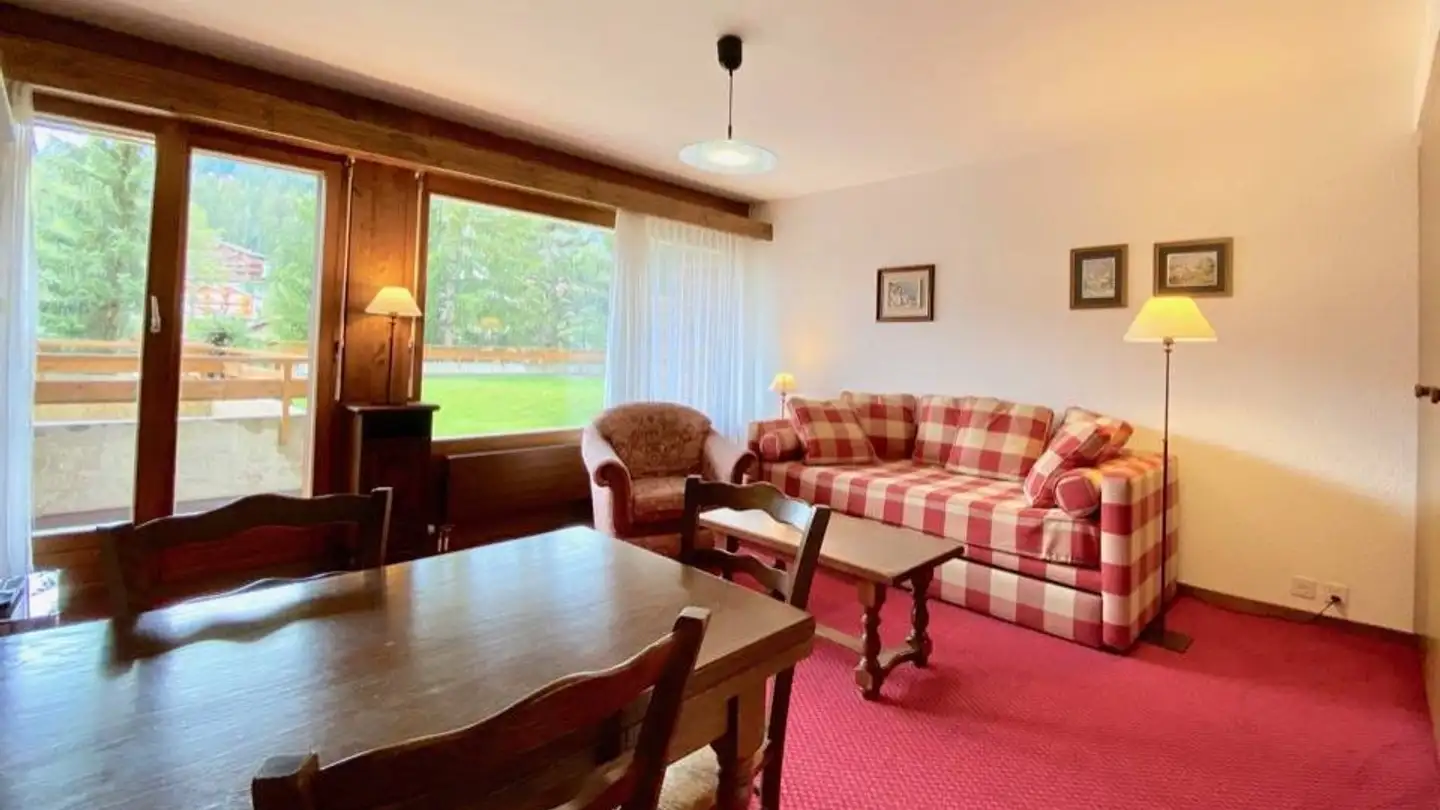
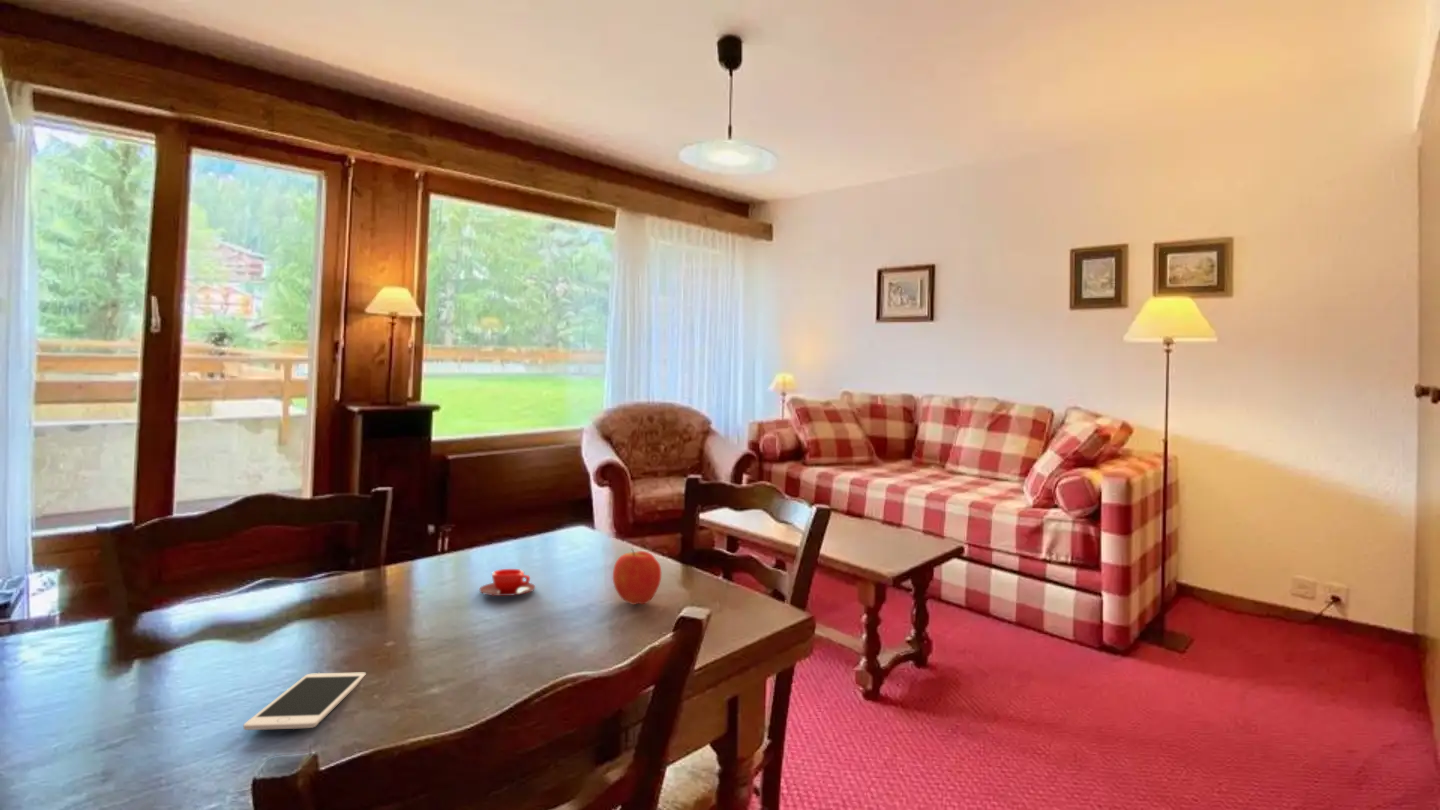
+ cell phone [242,672,367,731]
+ teacup [478,568,536,597]
+ apple [612,548,662,606]
